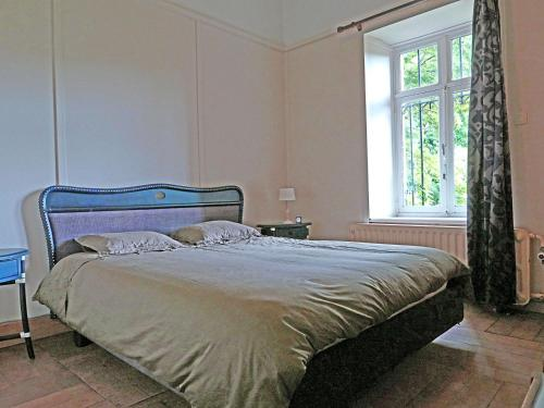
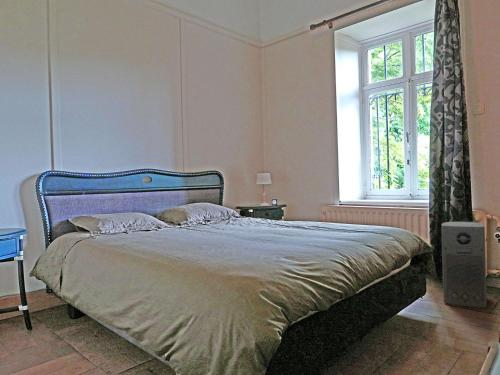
+ air purifier [441,221,488,308]
